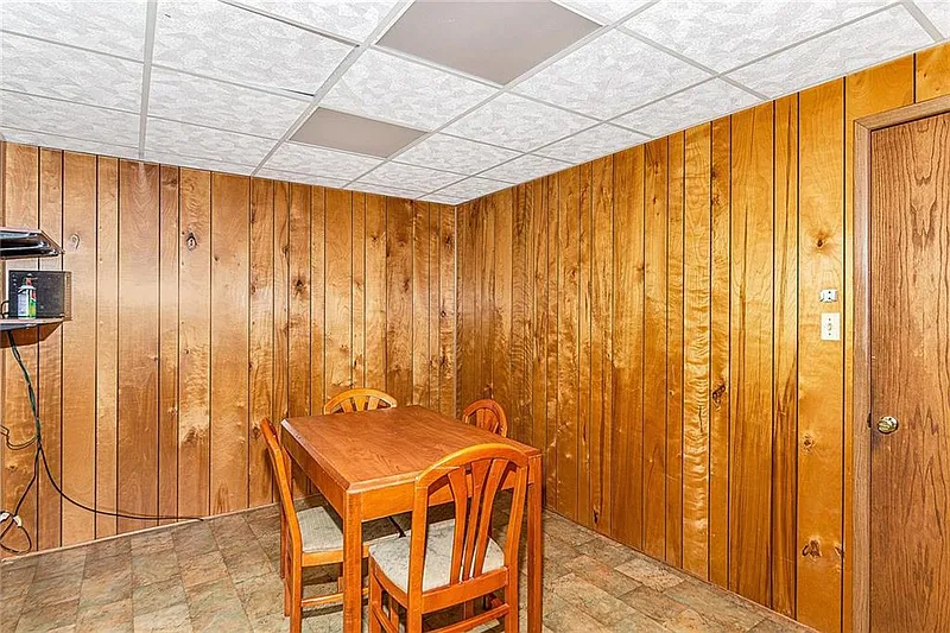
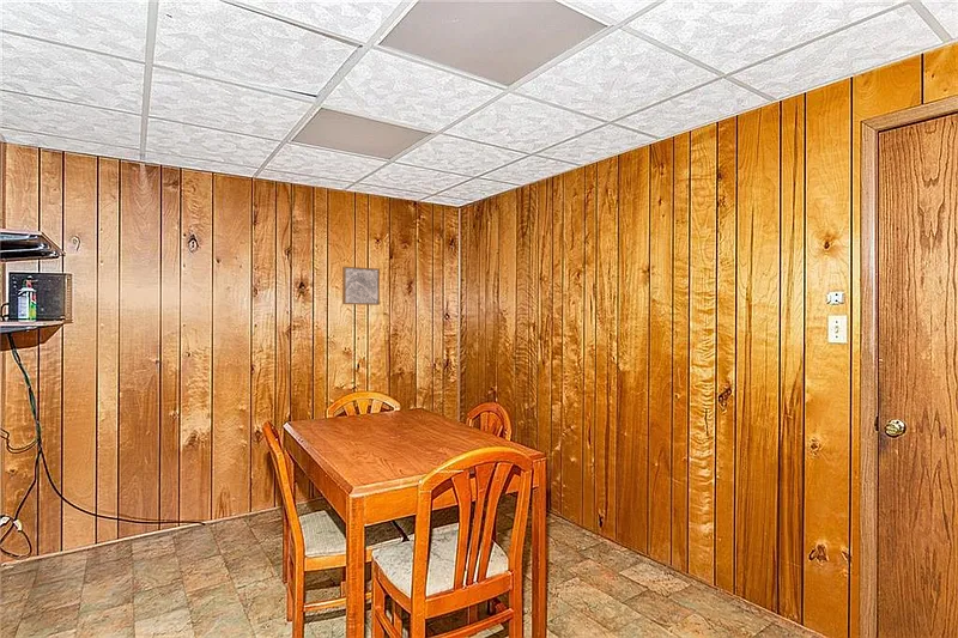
+ wall art [341,266,381,306]
